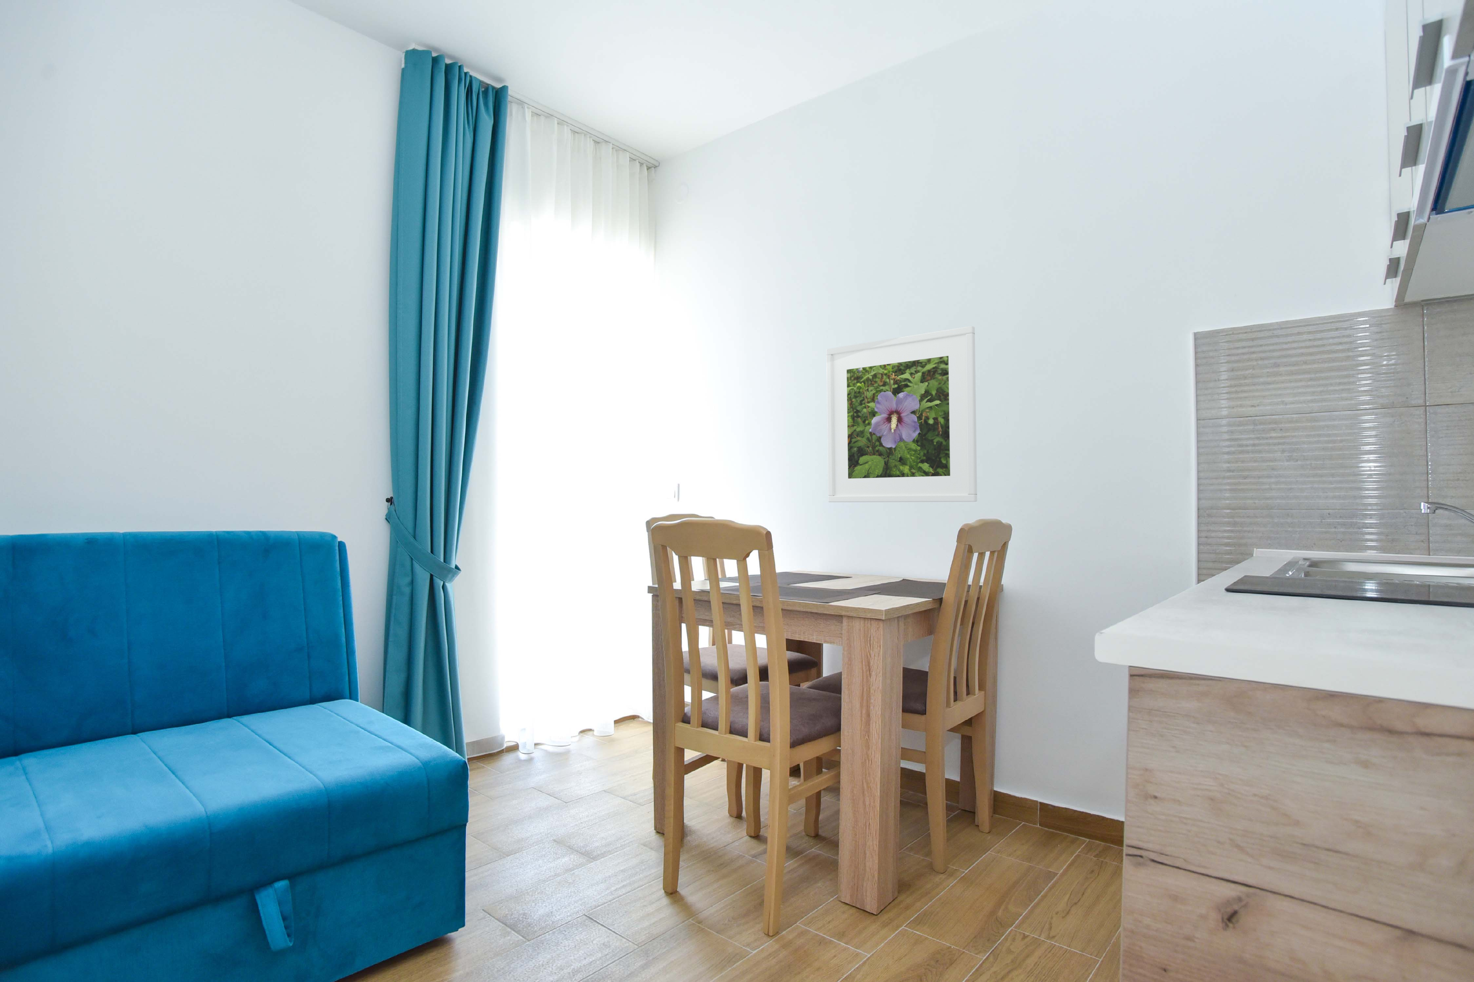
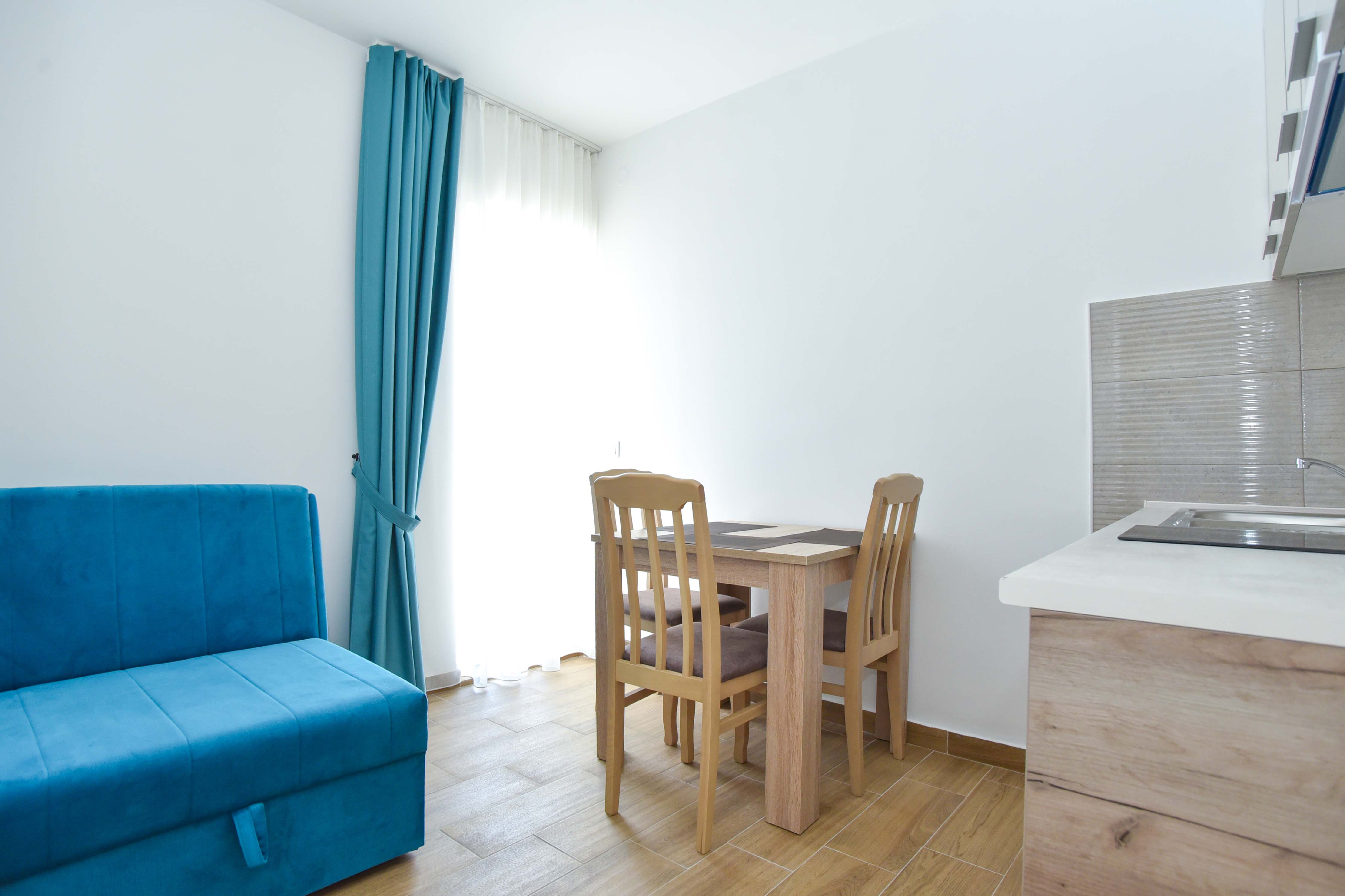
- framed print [826,326,978,503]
